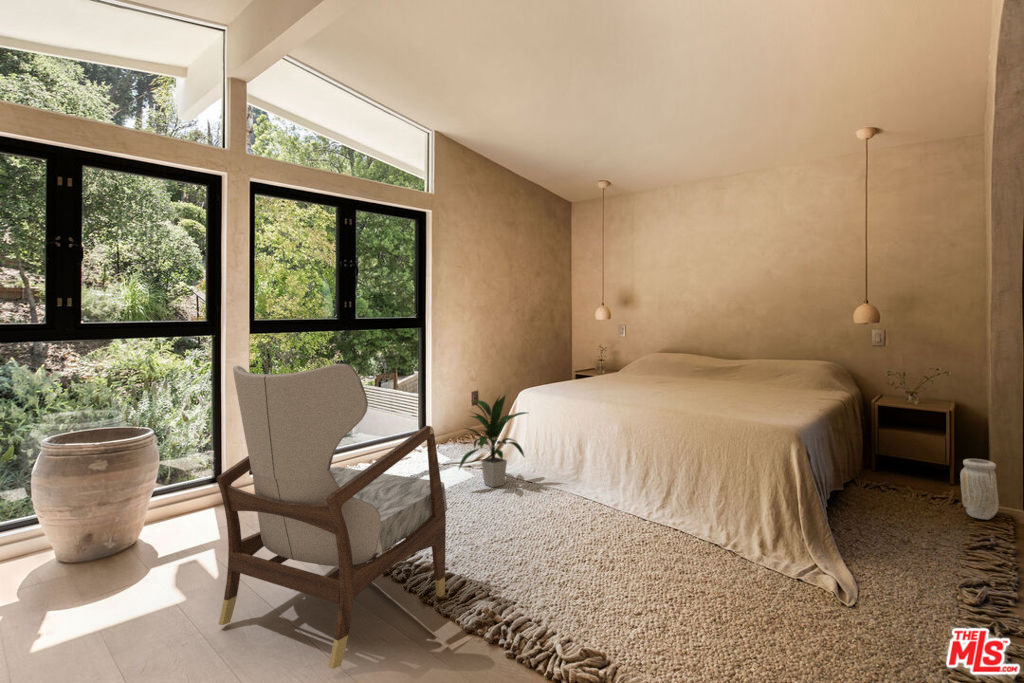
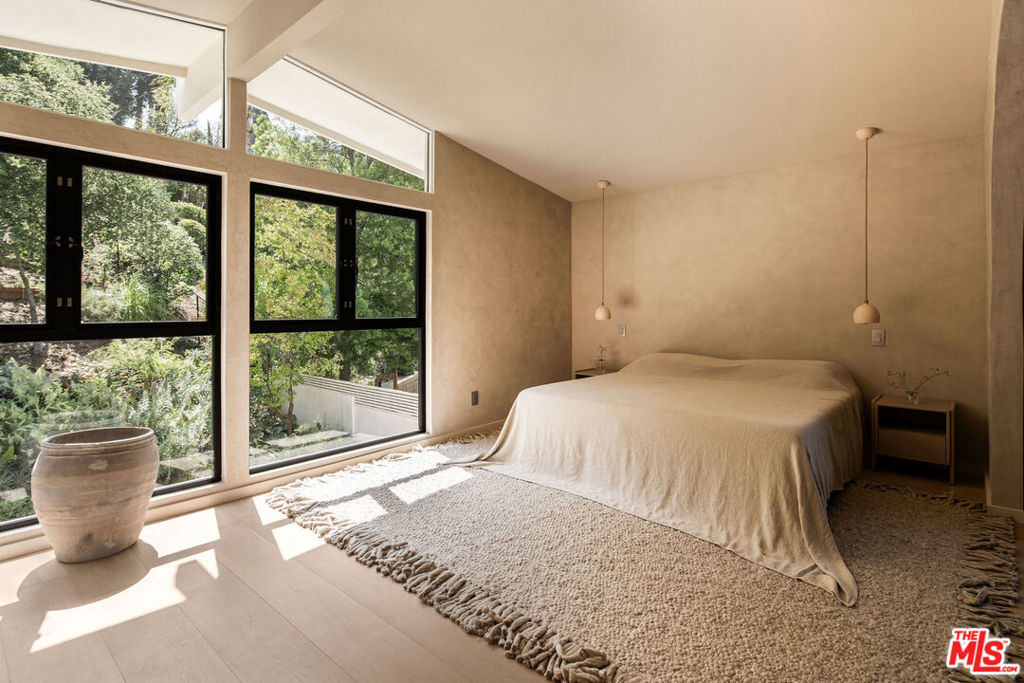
- vase [959,458,1000,521]
- indoor plant [457,393,528,488]
- armchair [216,363,448,670]
